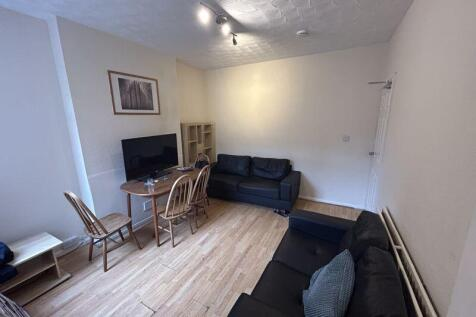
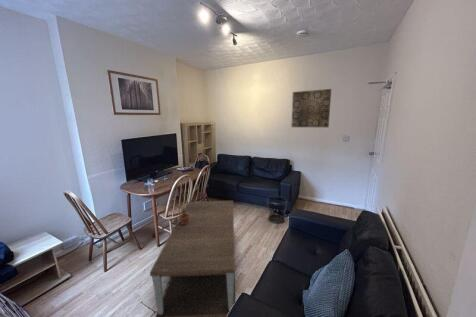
+ wall art [290,88,332,128]
+ coffee table [149,200,236,317]
+ waste bin [266,195,288,224]
+ potted plant [170,183,200,224]
